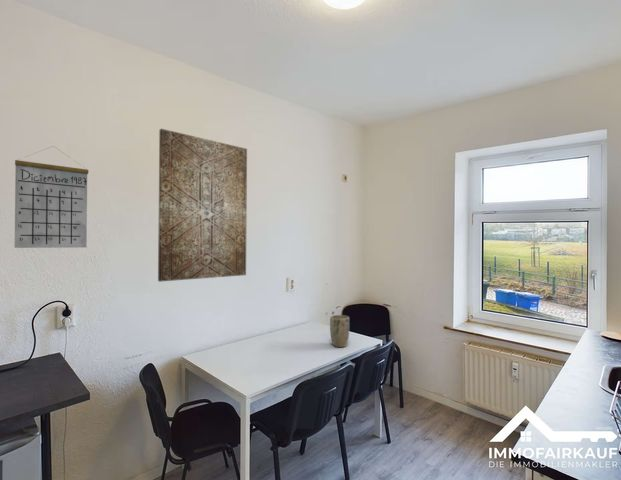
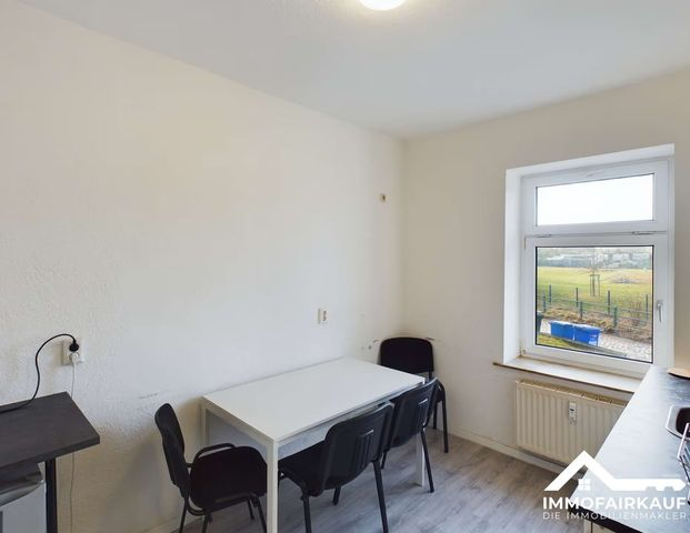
- wall art [157,128,248,283]
- calendar [14,145,89,249]
- plant pot [329,314,350,348]
